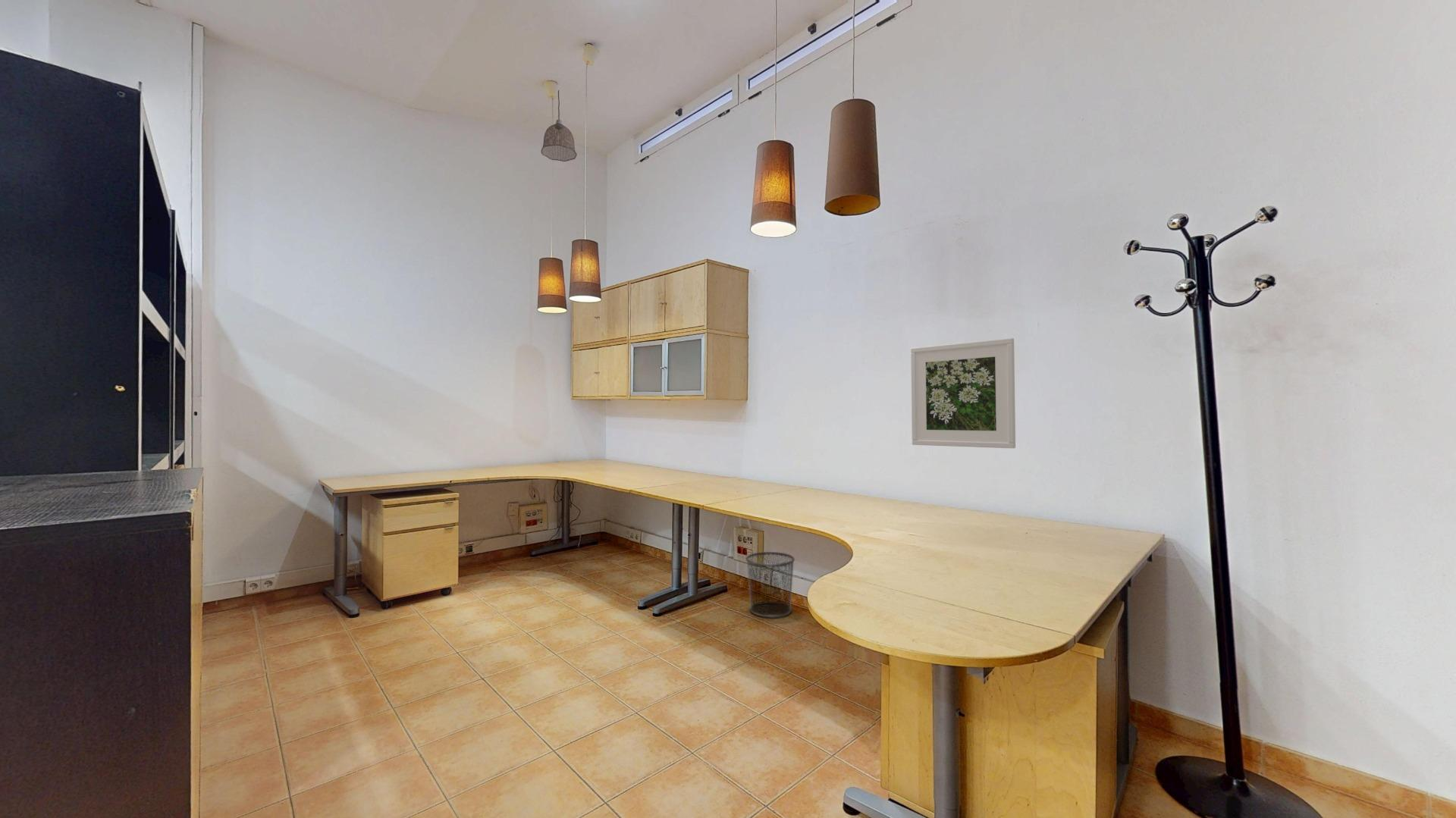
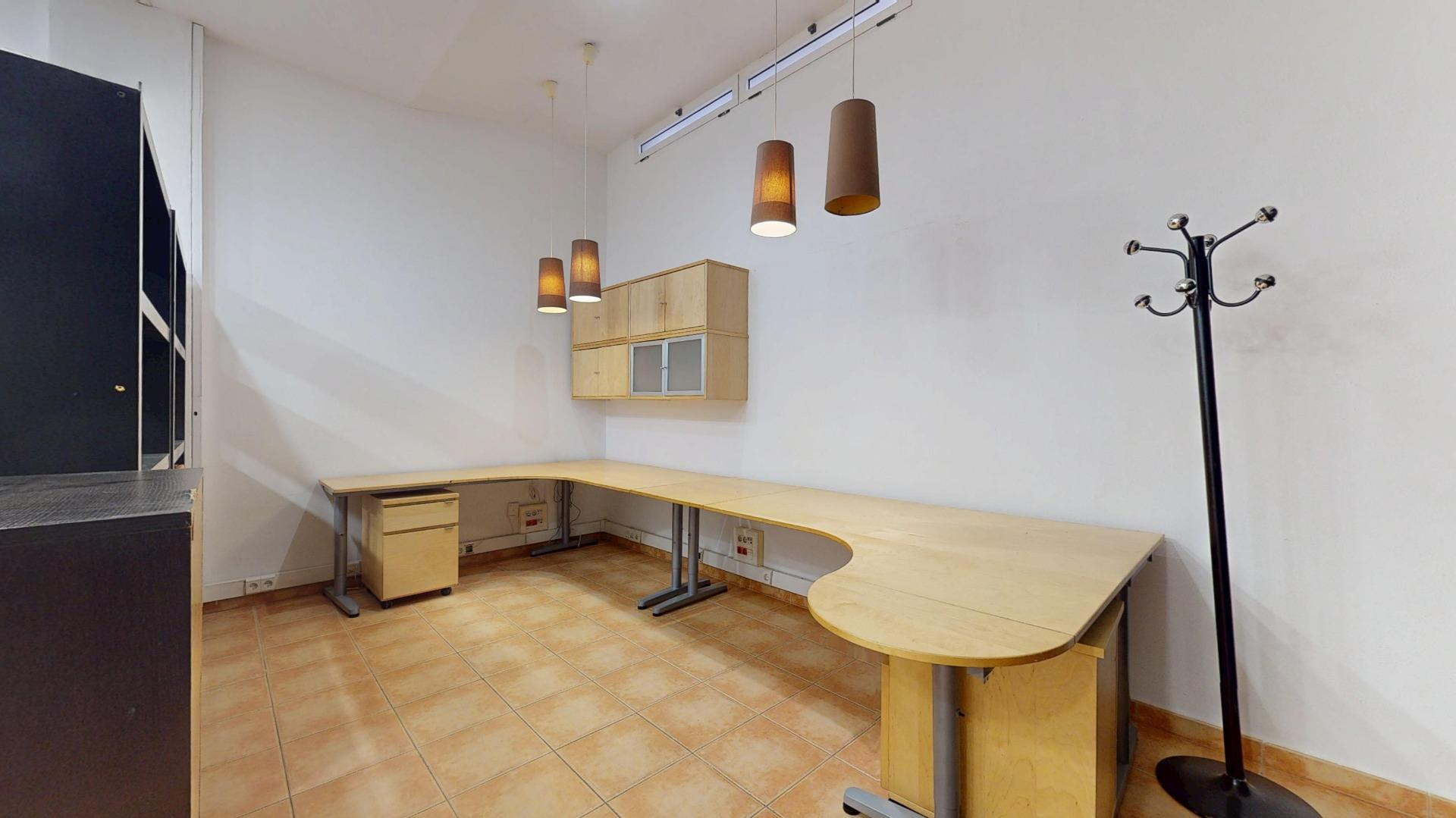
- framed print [910,337,1016,449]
- waste bin [745,551,795,619]
- pendant lamp [541,89,578,162]
